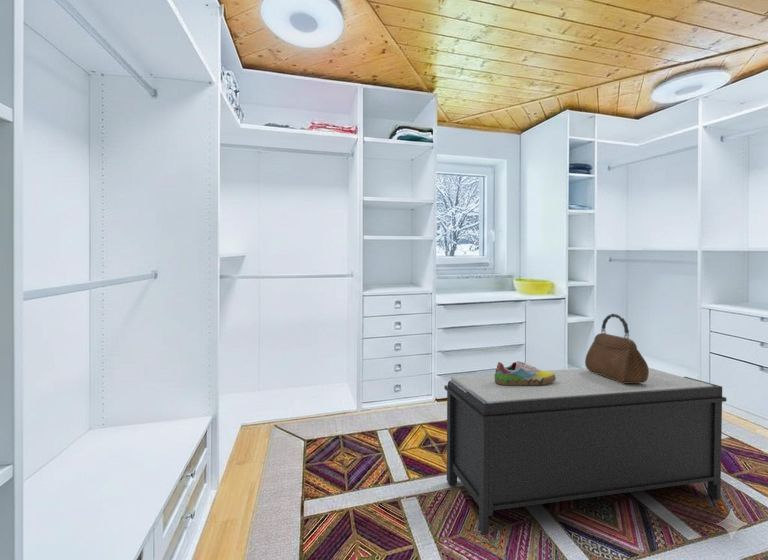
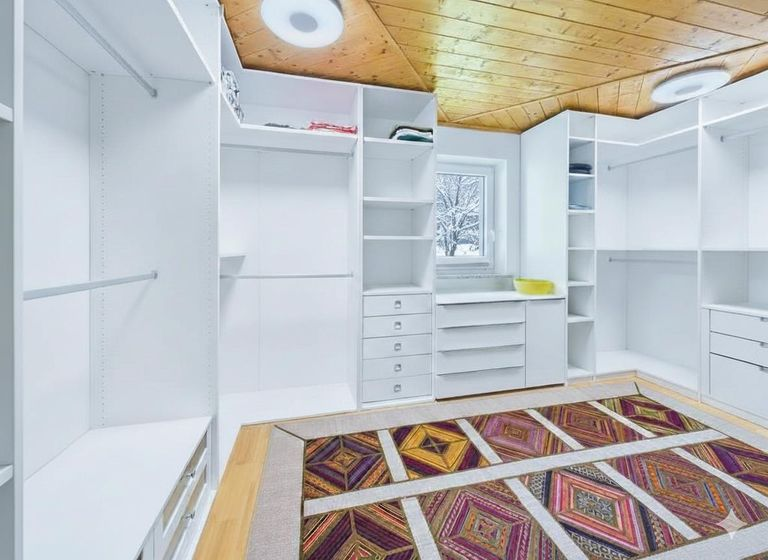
- handbag [584,313,649,384]
- bench [443,367,727,536]
- shoe [494,360,556,385]
